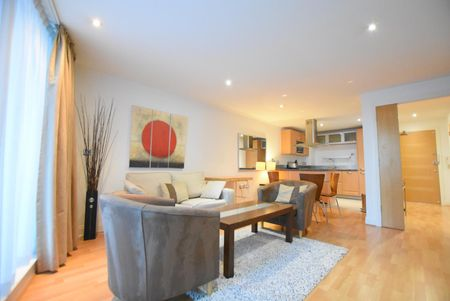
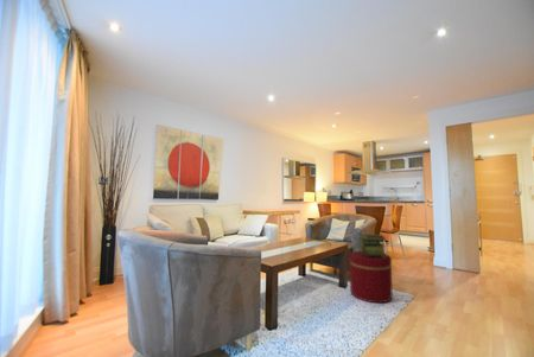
+ ottoman [349,250,394,304]
+ stack of books [358,232,386,257]
